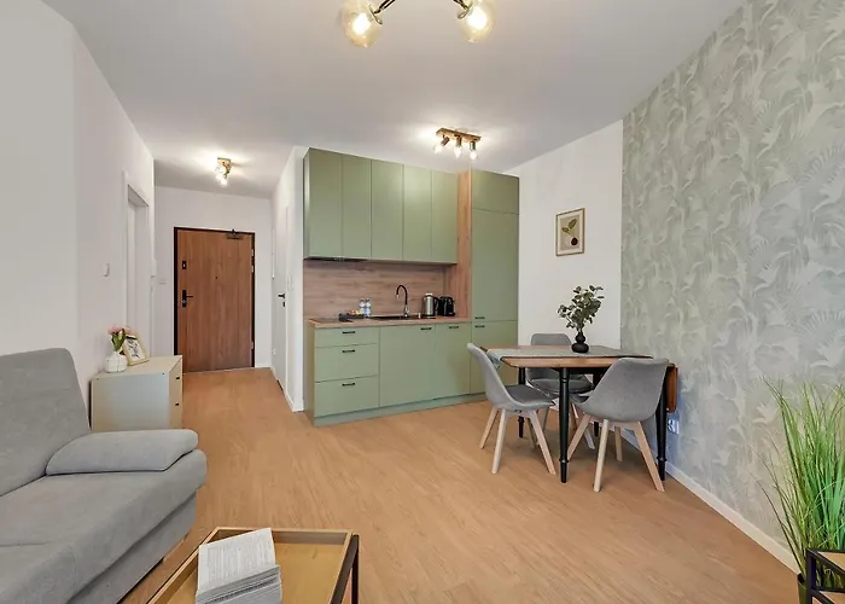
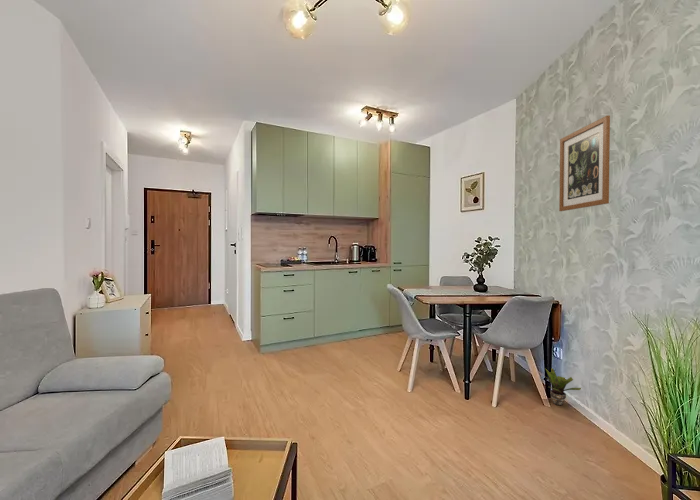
+ wall art [558,114,611,212]
+ potted plant [544,367,582,406]
